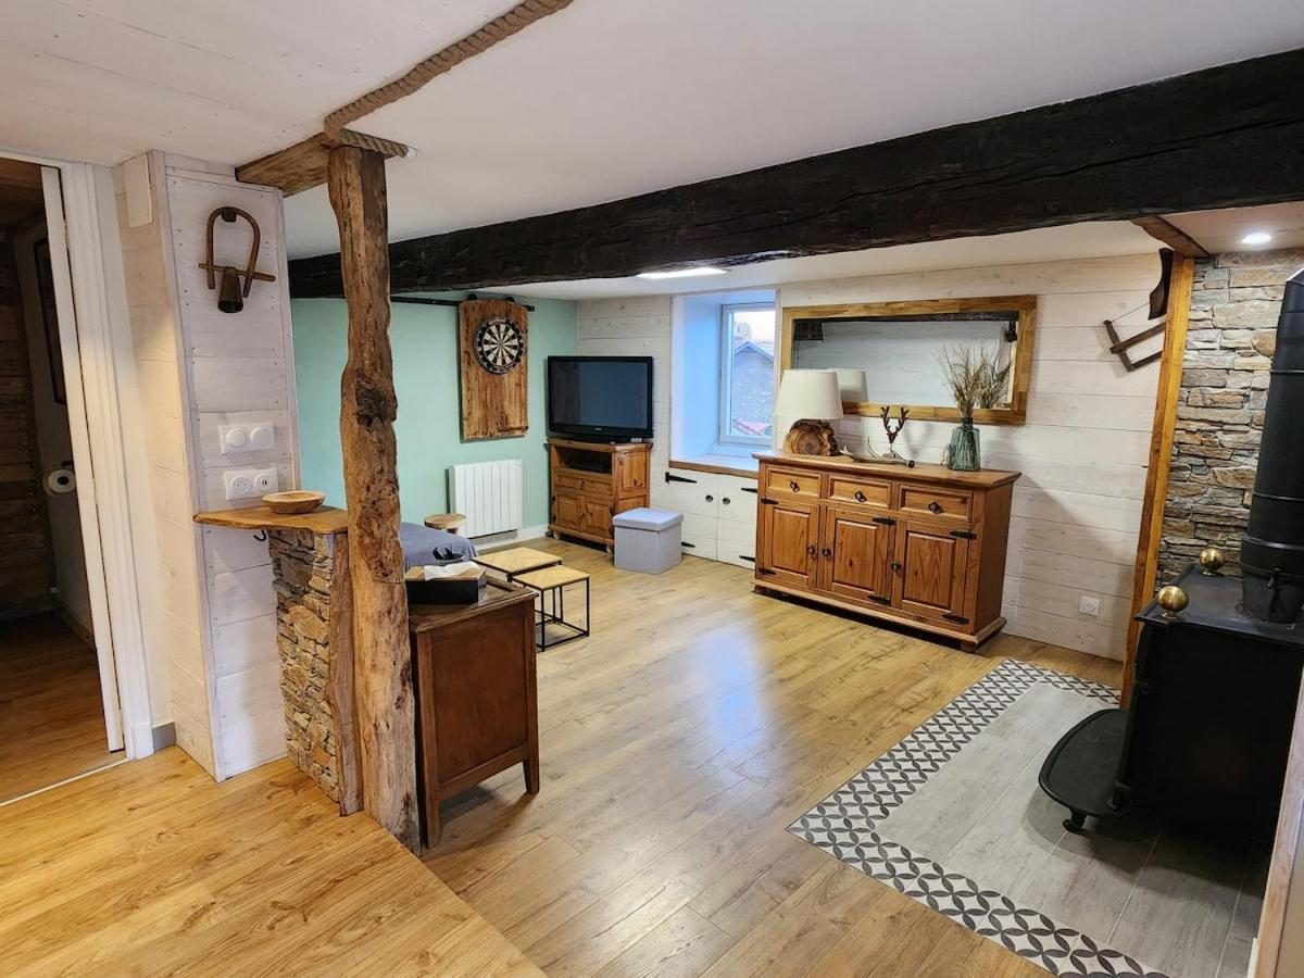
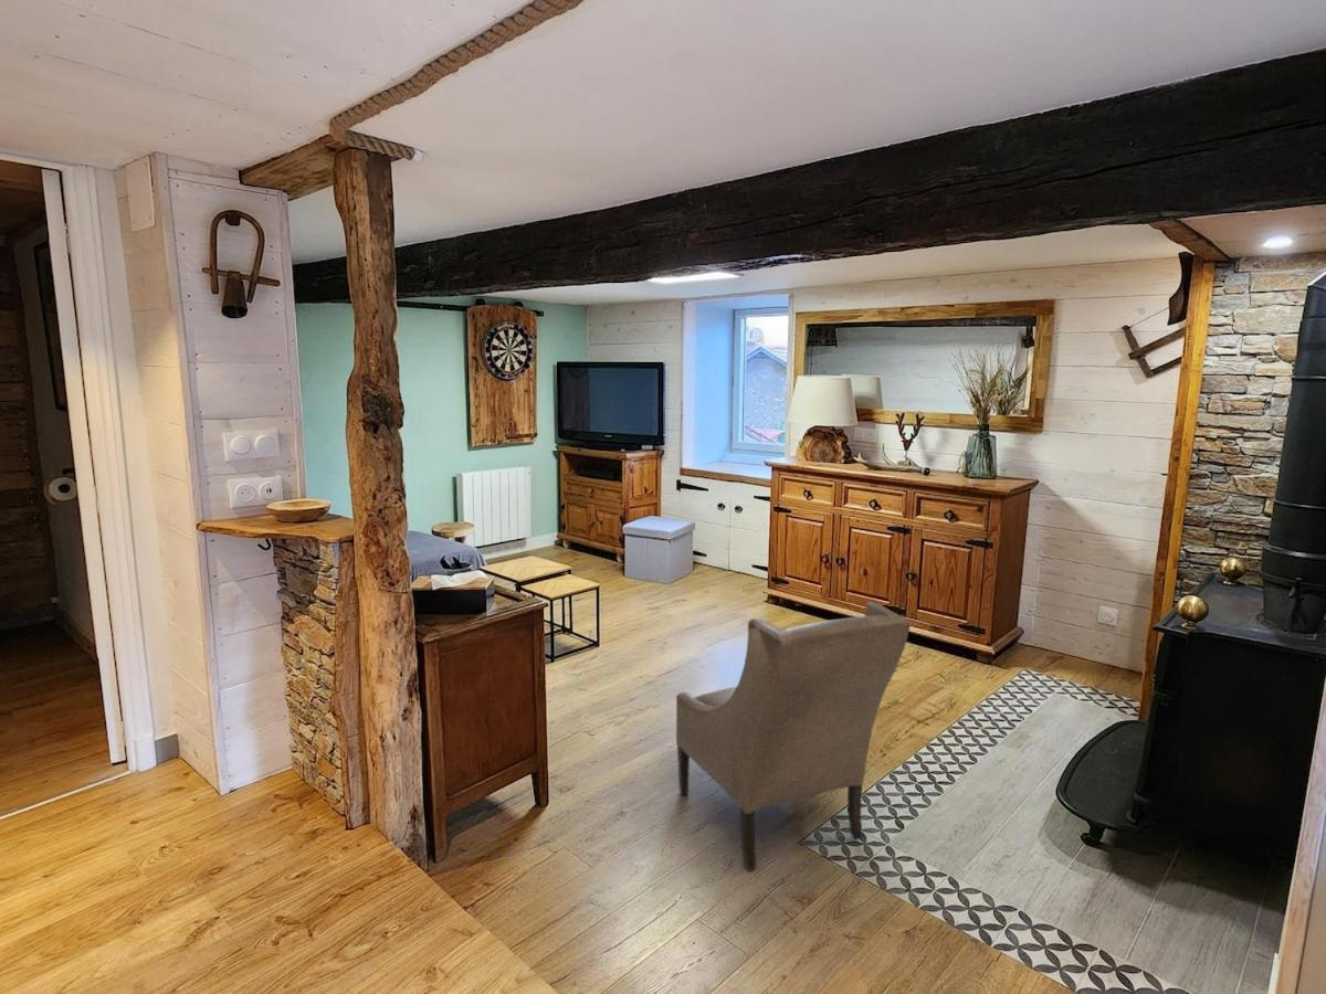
+ armchair [675,601,912,871]
